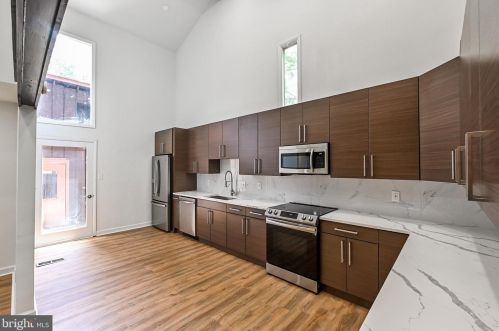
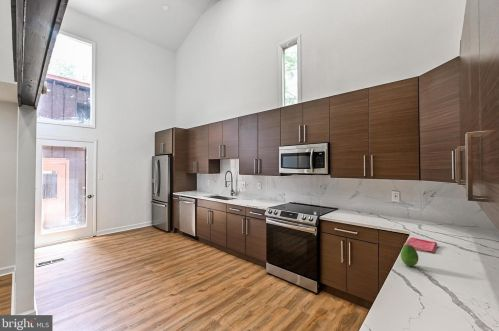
+ fruit [400,244,419,267]
+ dish towel [402,237,438,254]
